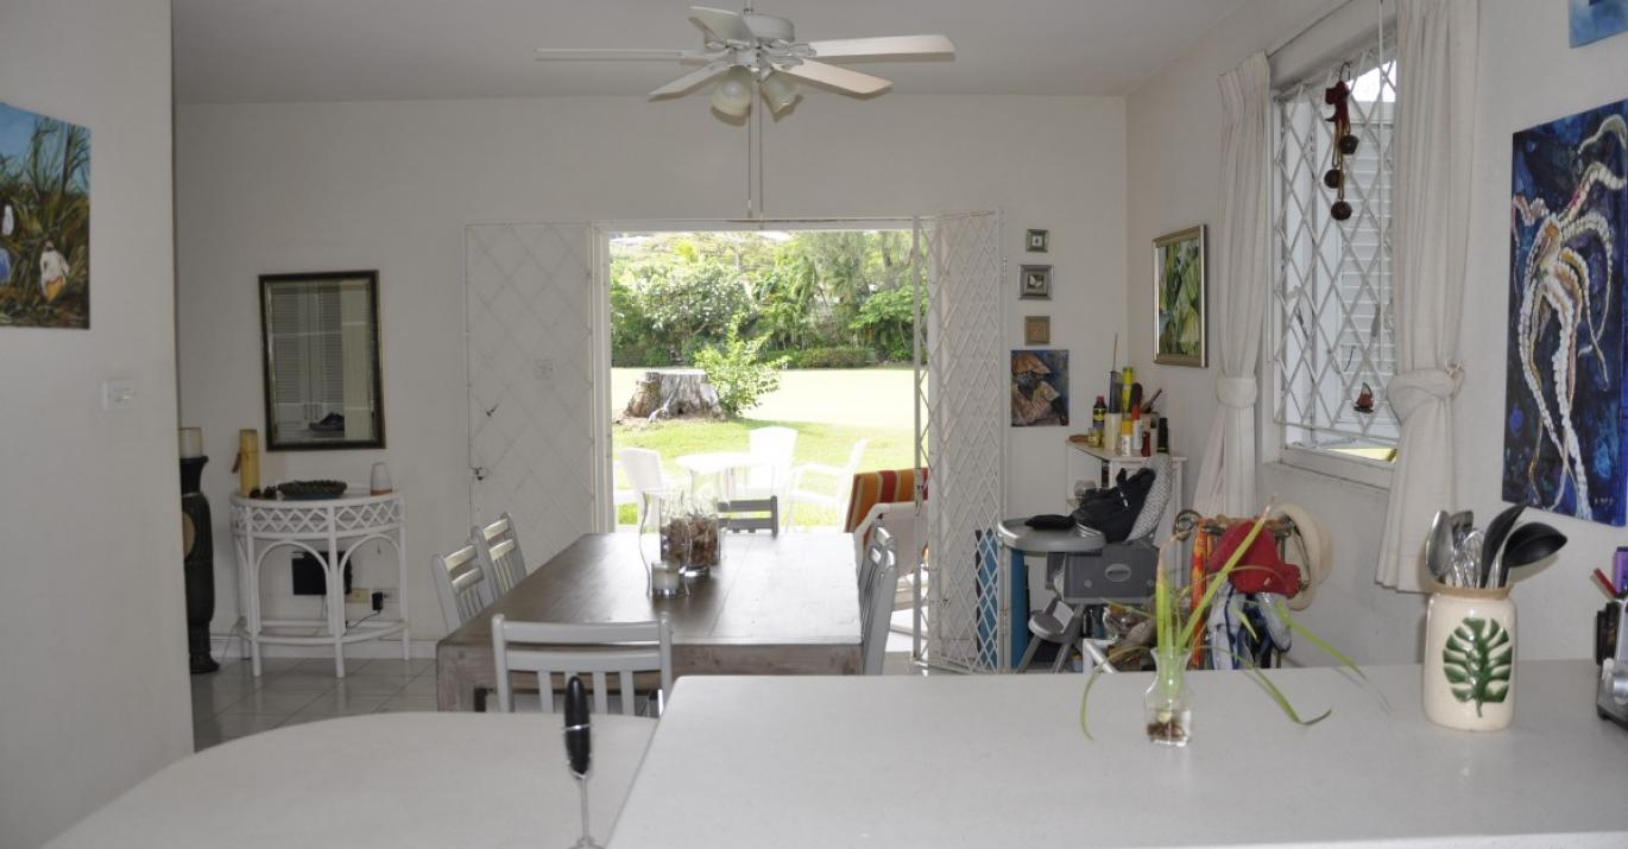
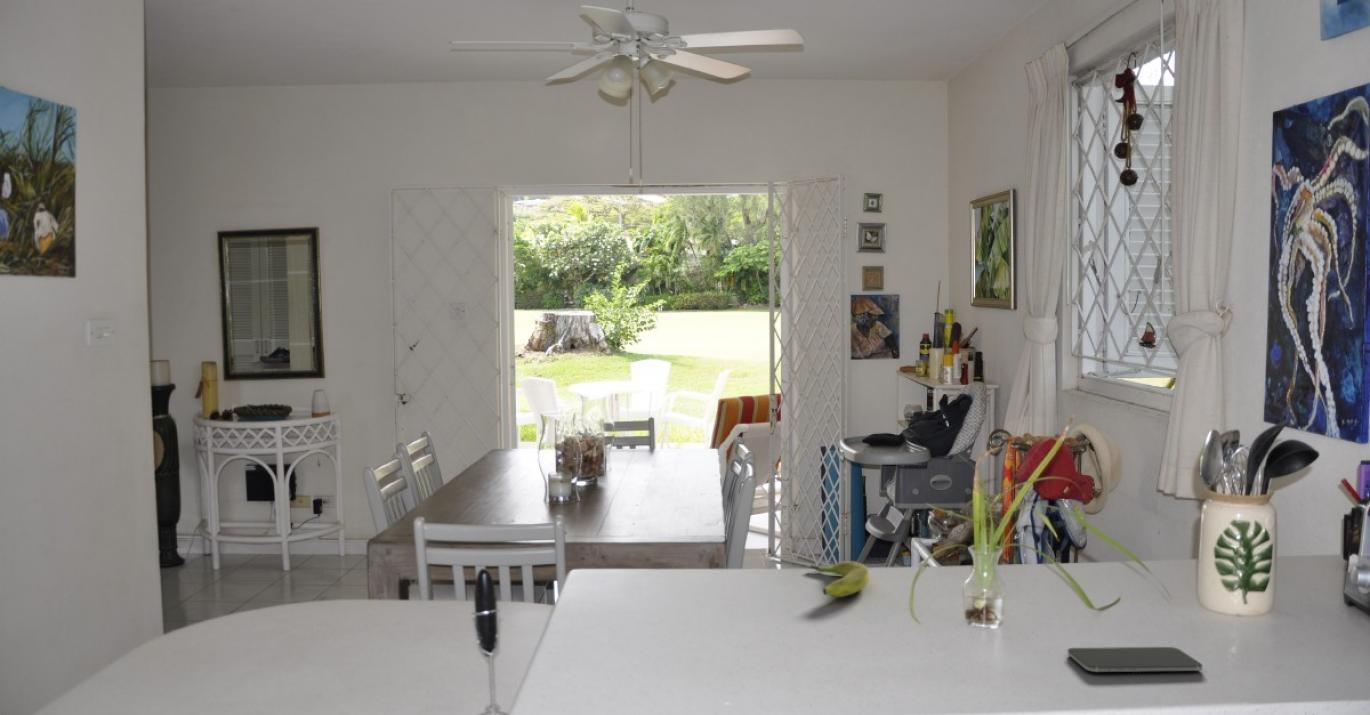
+ smartphone [1067,646,1203,673]
+ banana [810,560,871,598]
